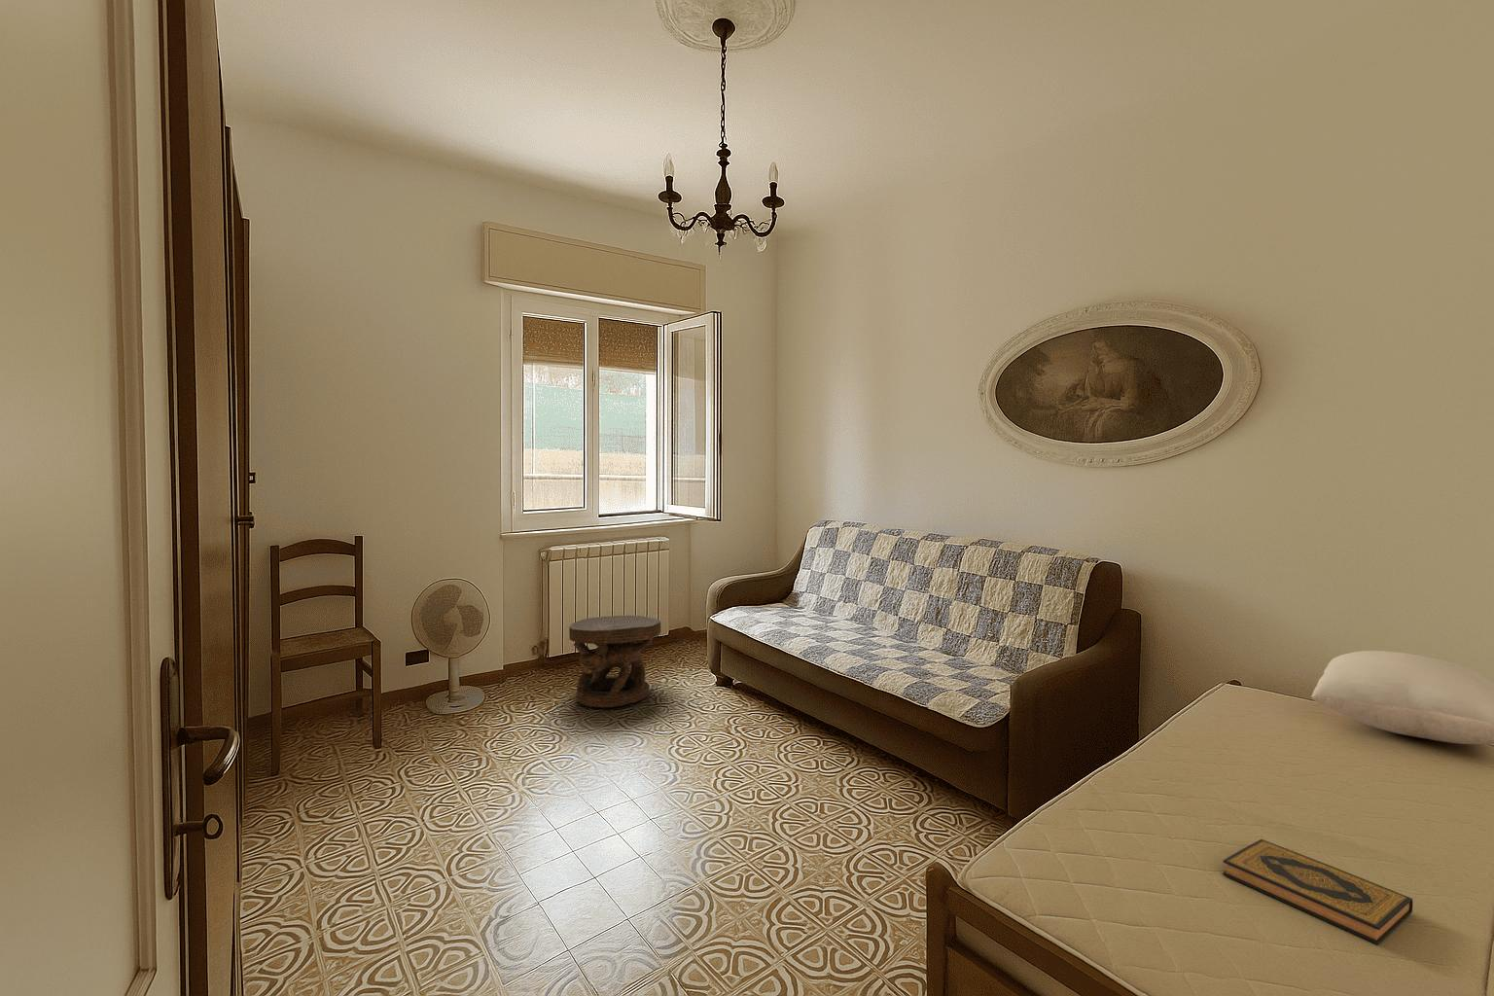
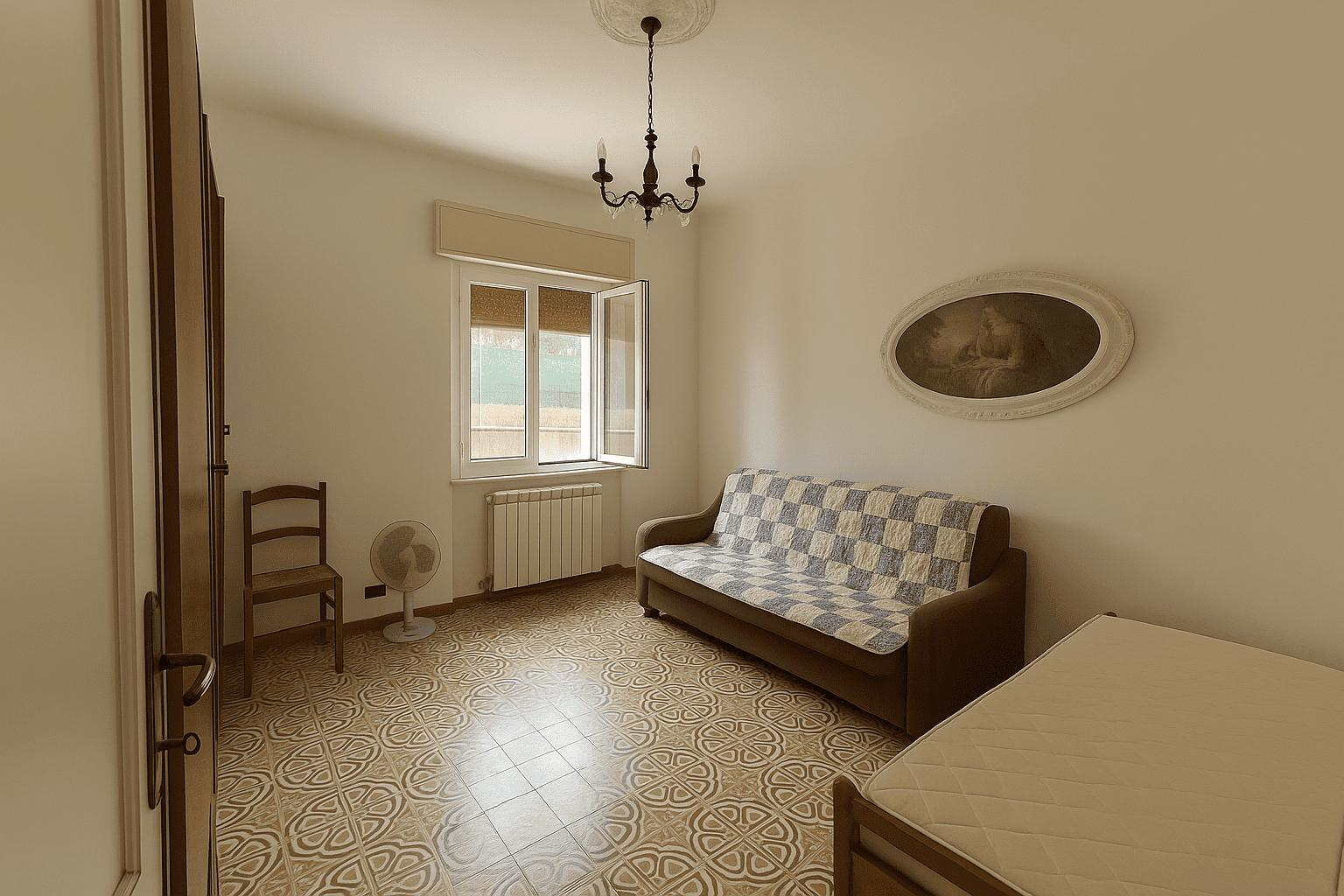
- pillow [1311,649,1494,745]
- side table [568,615,661,708]
- hardback book [1222,838,1414,946]
